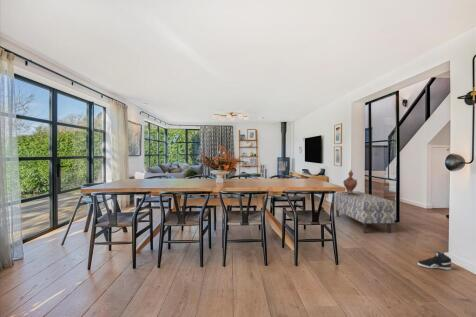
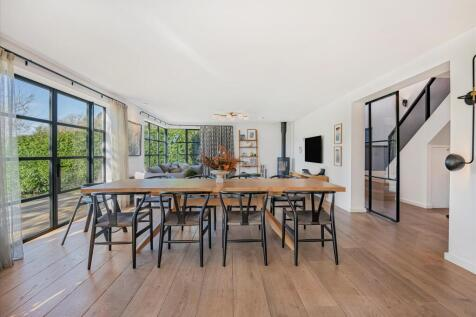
- sneaker [417,251,452,271]
- lidded ewer [341,169,359,195]
- bench [334,190,395,234]
